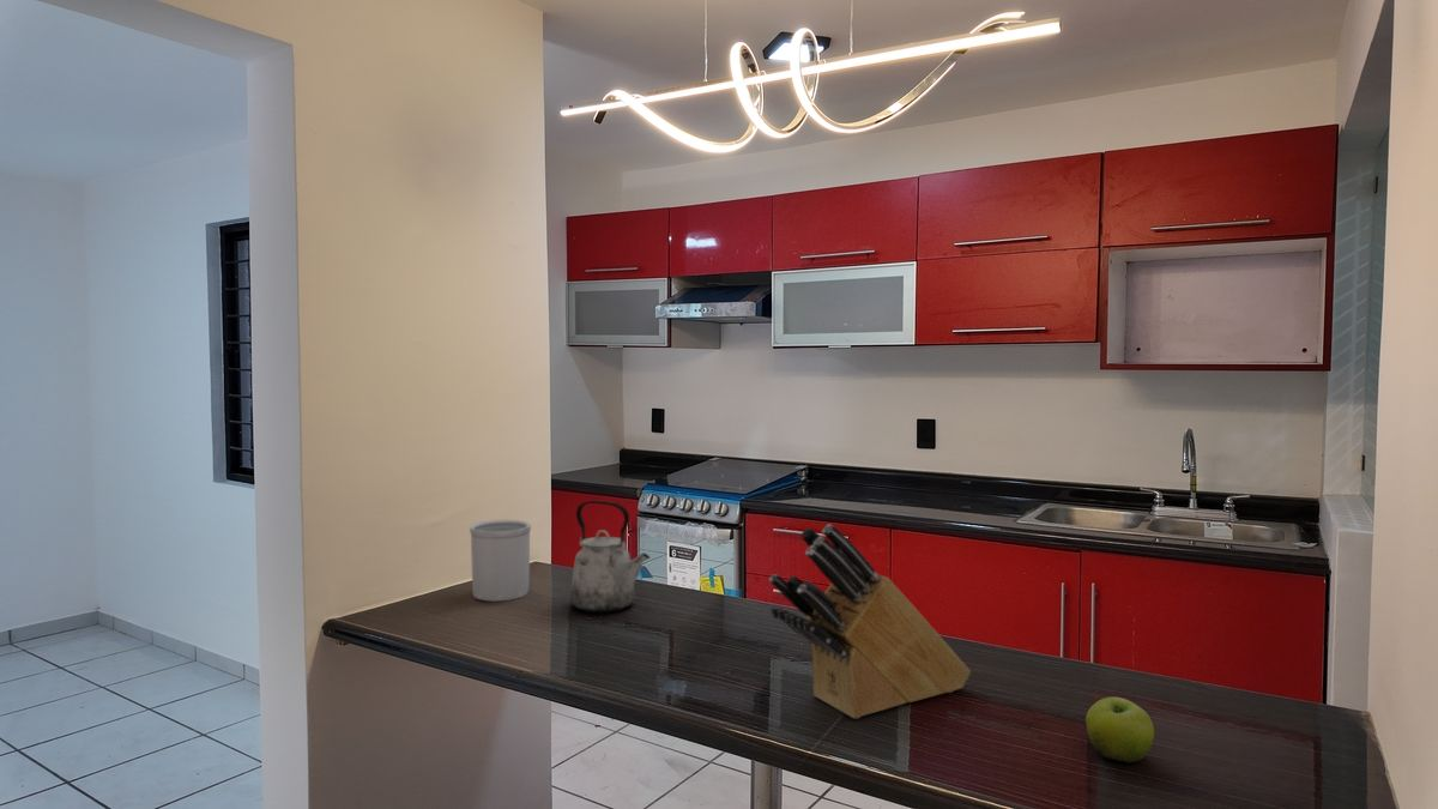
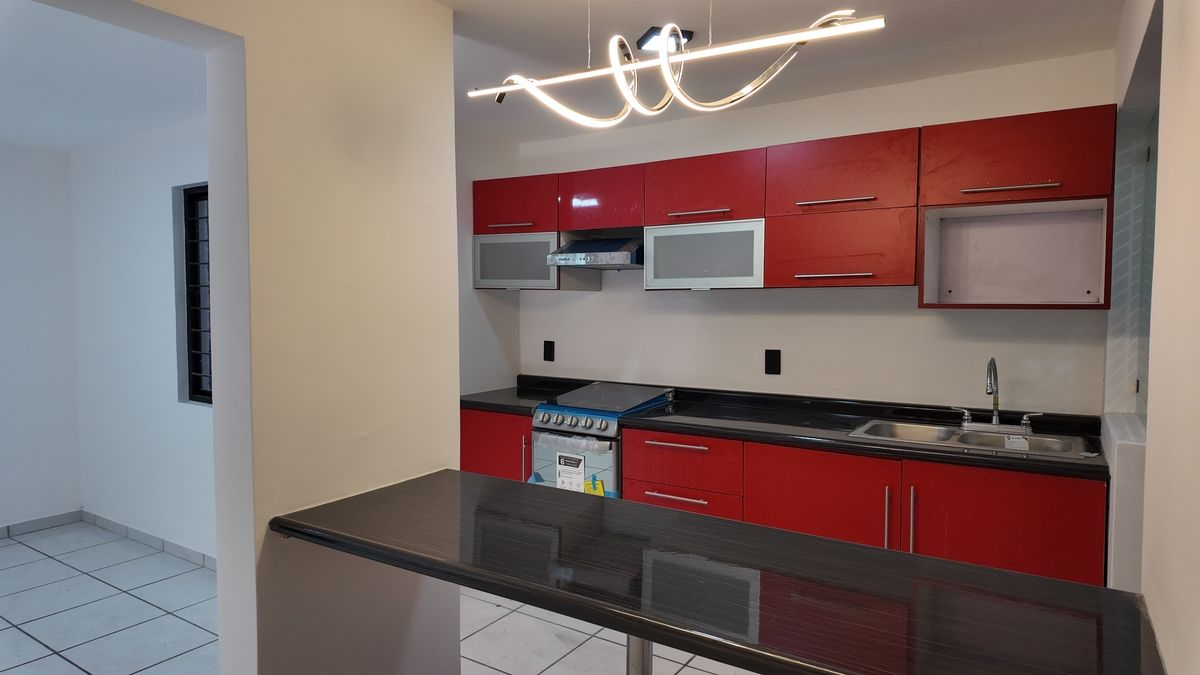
- knife block [768,523,972,719]
- utensil holder [469,519,532,603]
- fruit [1084,695,1155,765]
- kettle [569,500,651,614]
